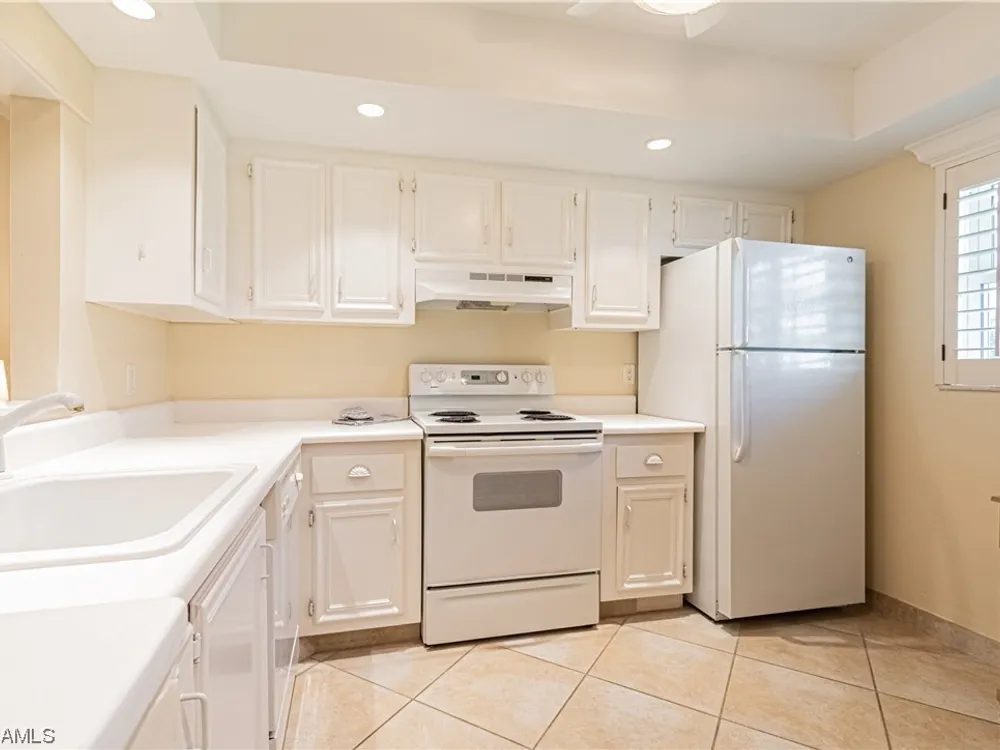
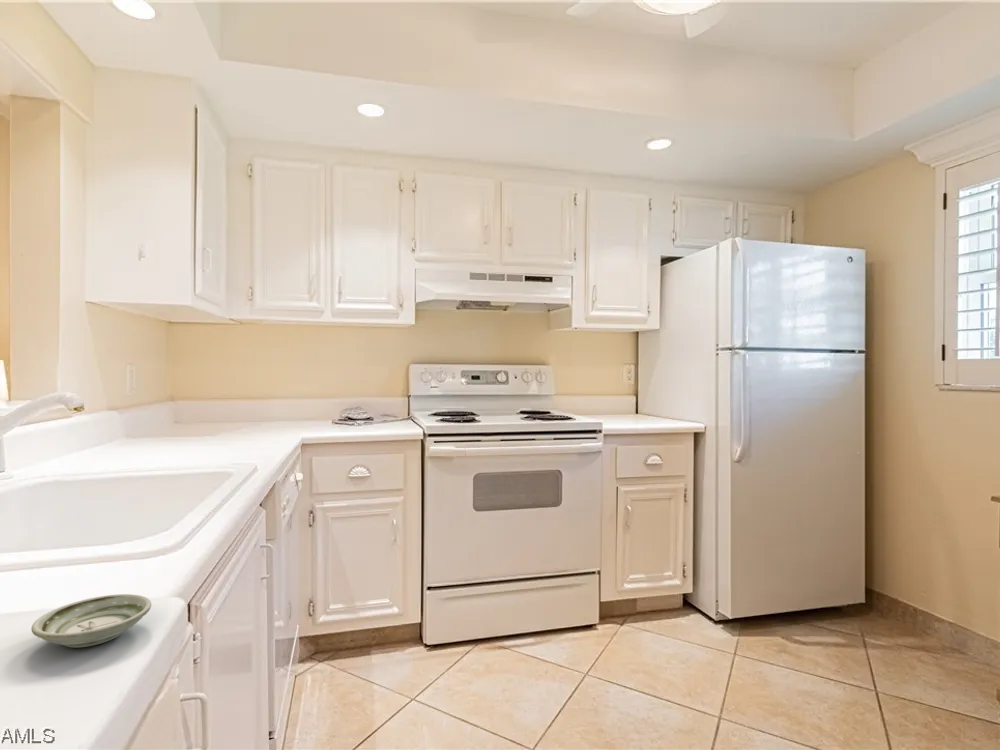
+ saucer [30,593,152,649]
